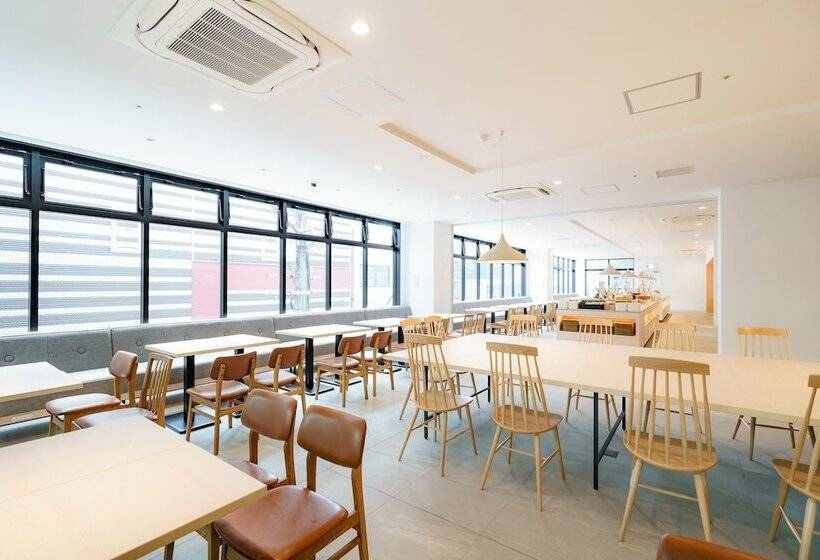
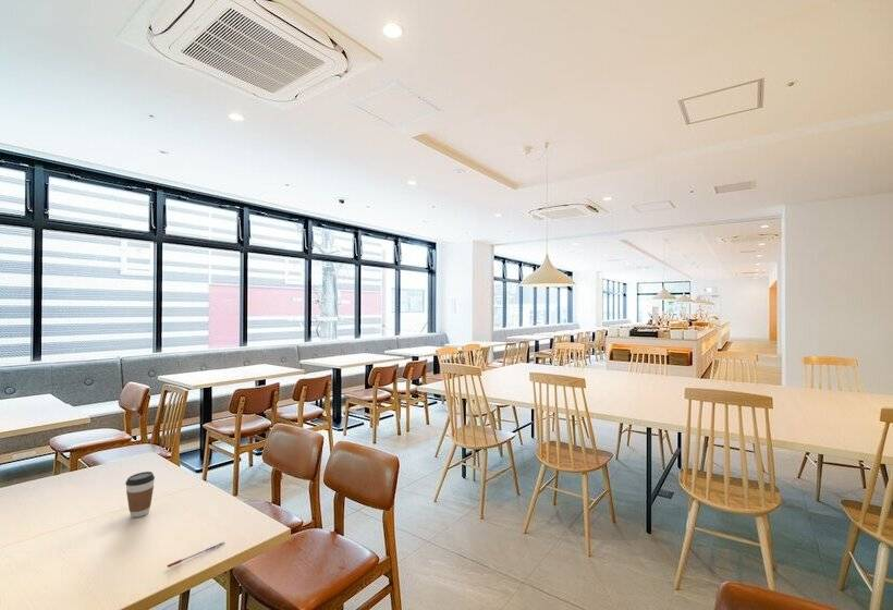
+ pen [166,541,225,569]
+ coffee cup [124,471,156,518]
